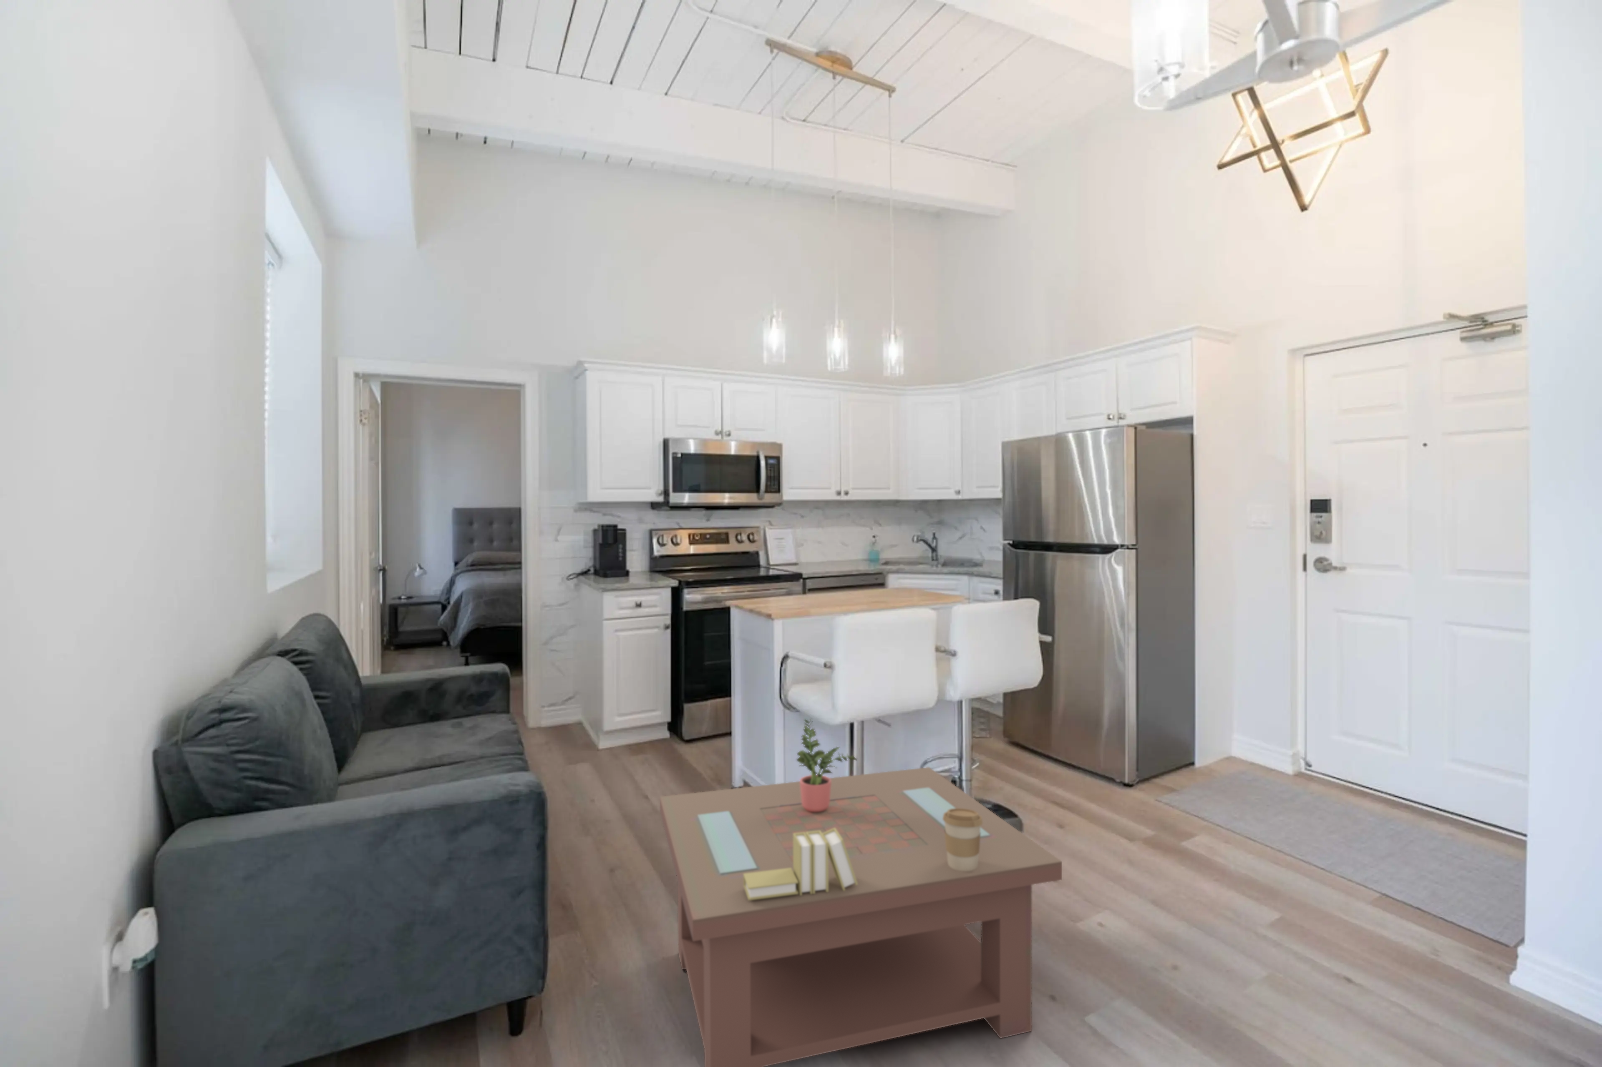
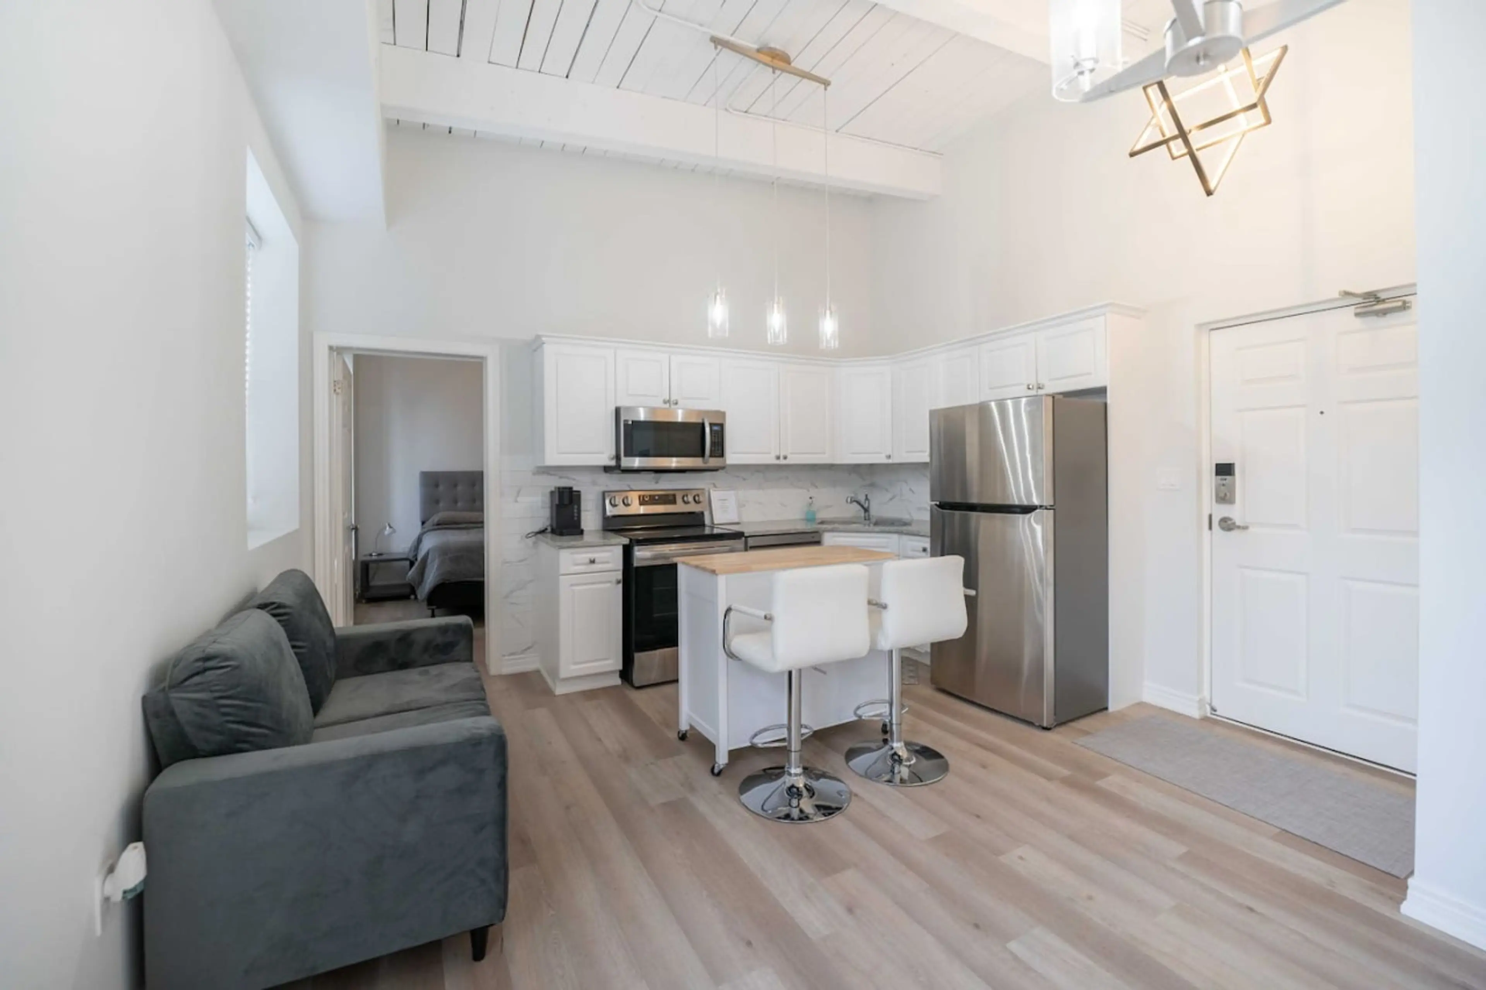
- books [743,828,858,900]
- potted plant [796,717,858,812]
- coffee table [659,767,1062,1067]
- coffee cup [943,809,983,871]
